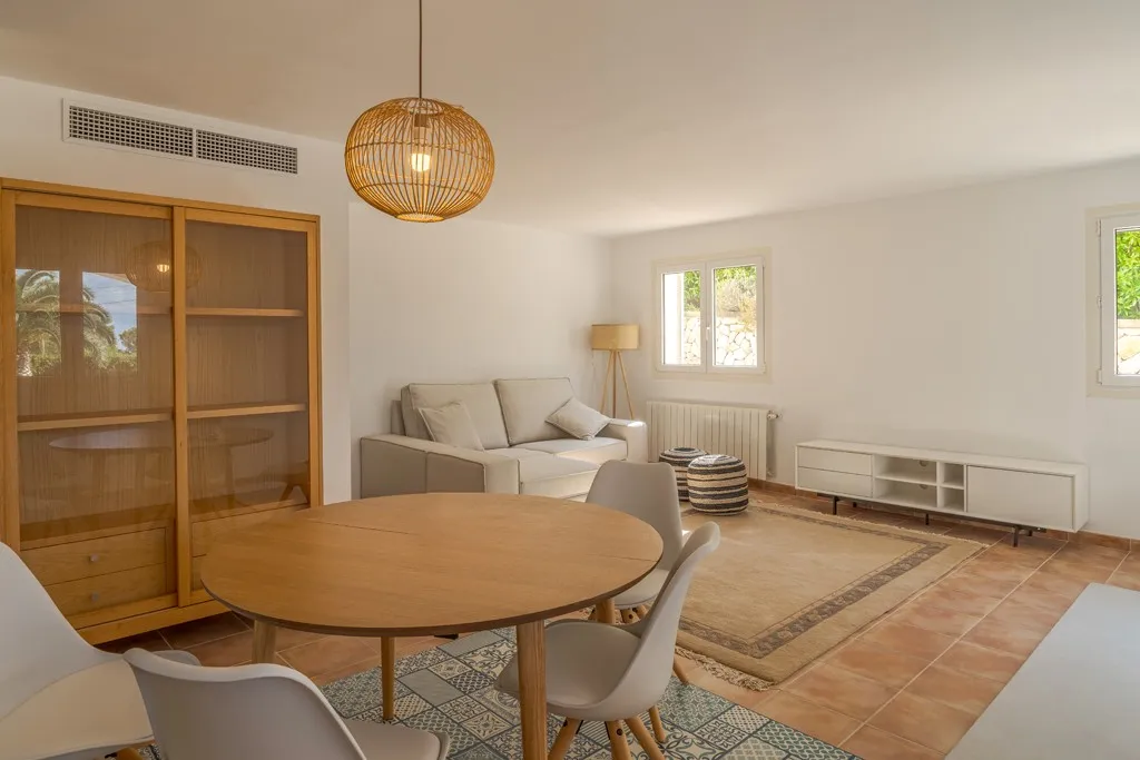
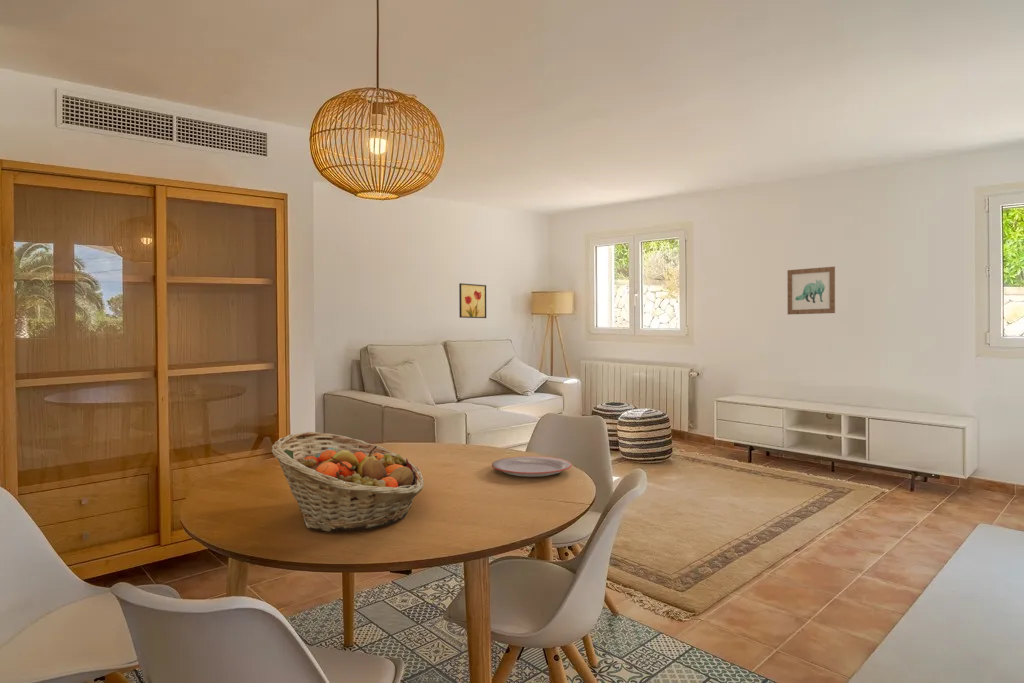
+ plate [491,455,573,478]
+ fruit basket [271,431,425,533]
+ wall art [458,282,487,319]
+ wall art [786,266,836,316]
